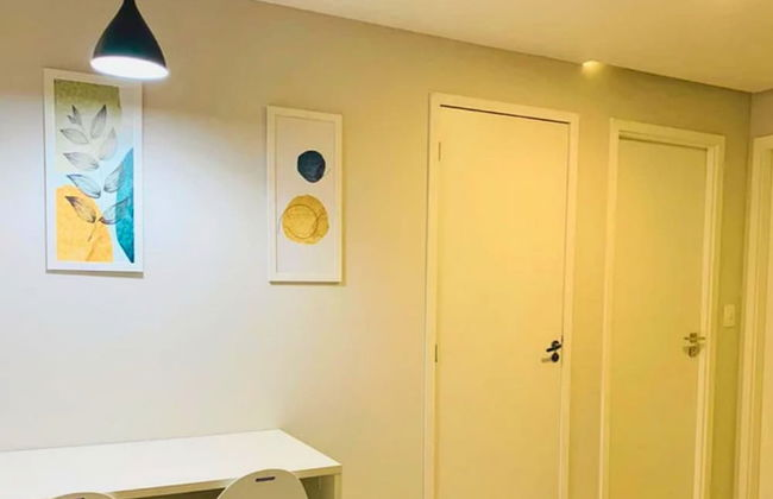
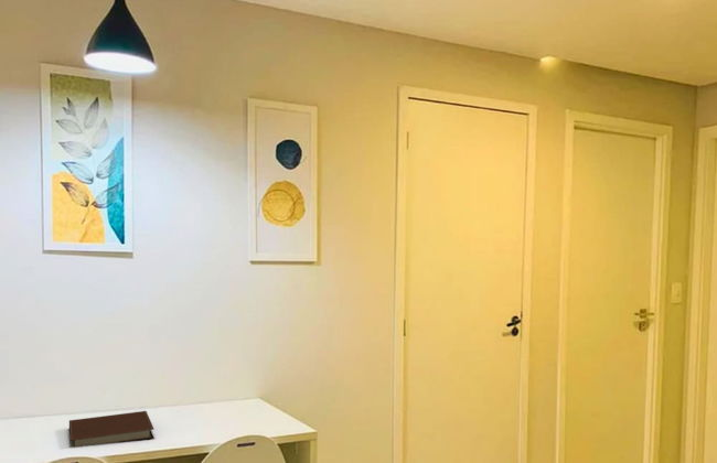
+ notebook [68,410,156,448]
